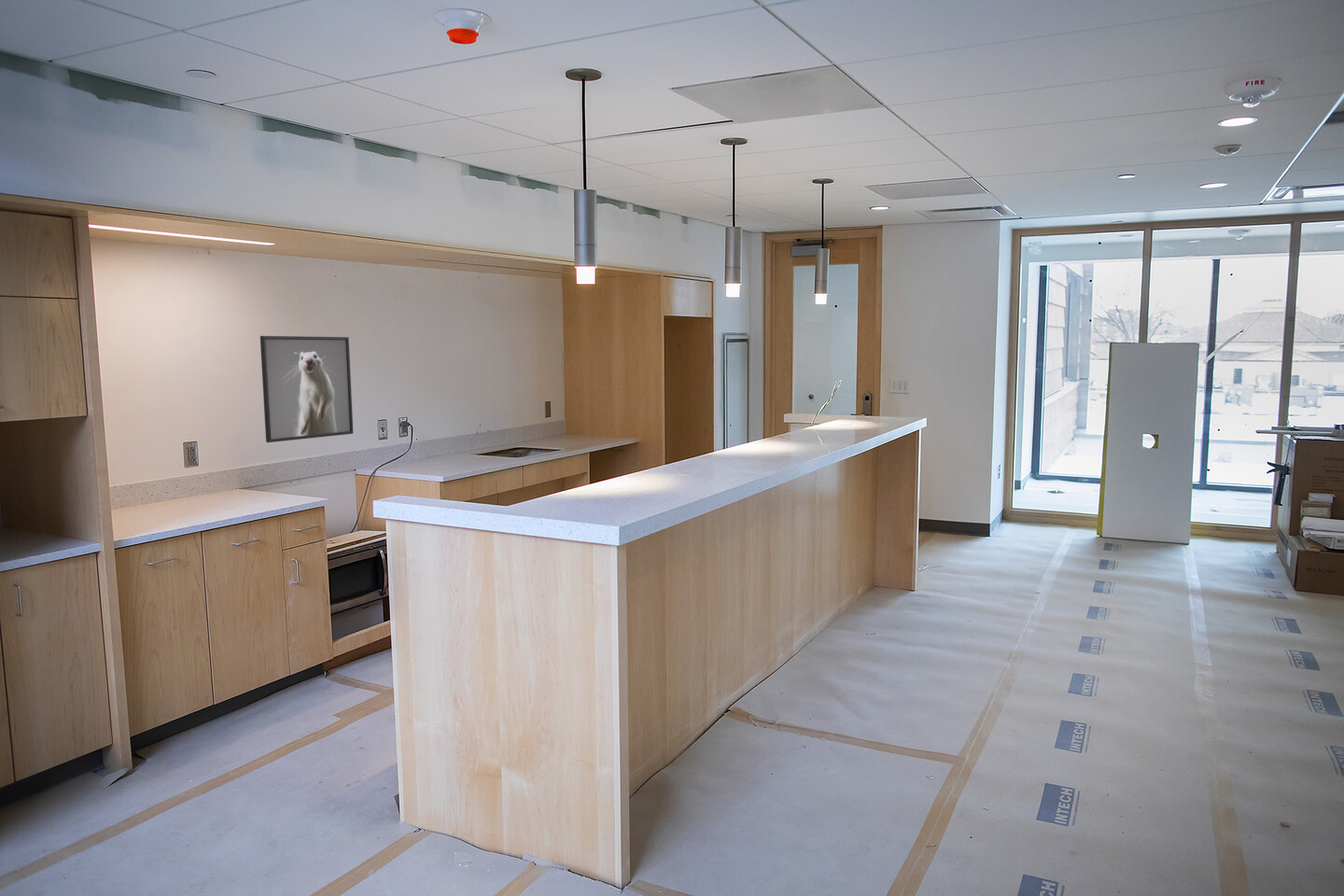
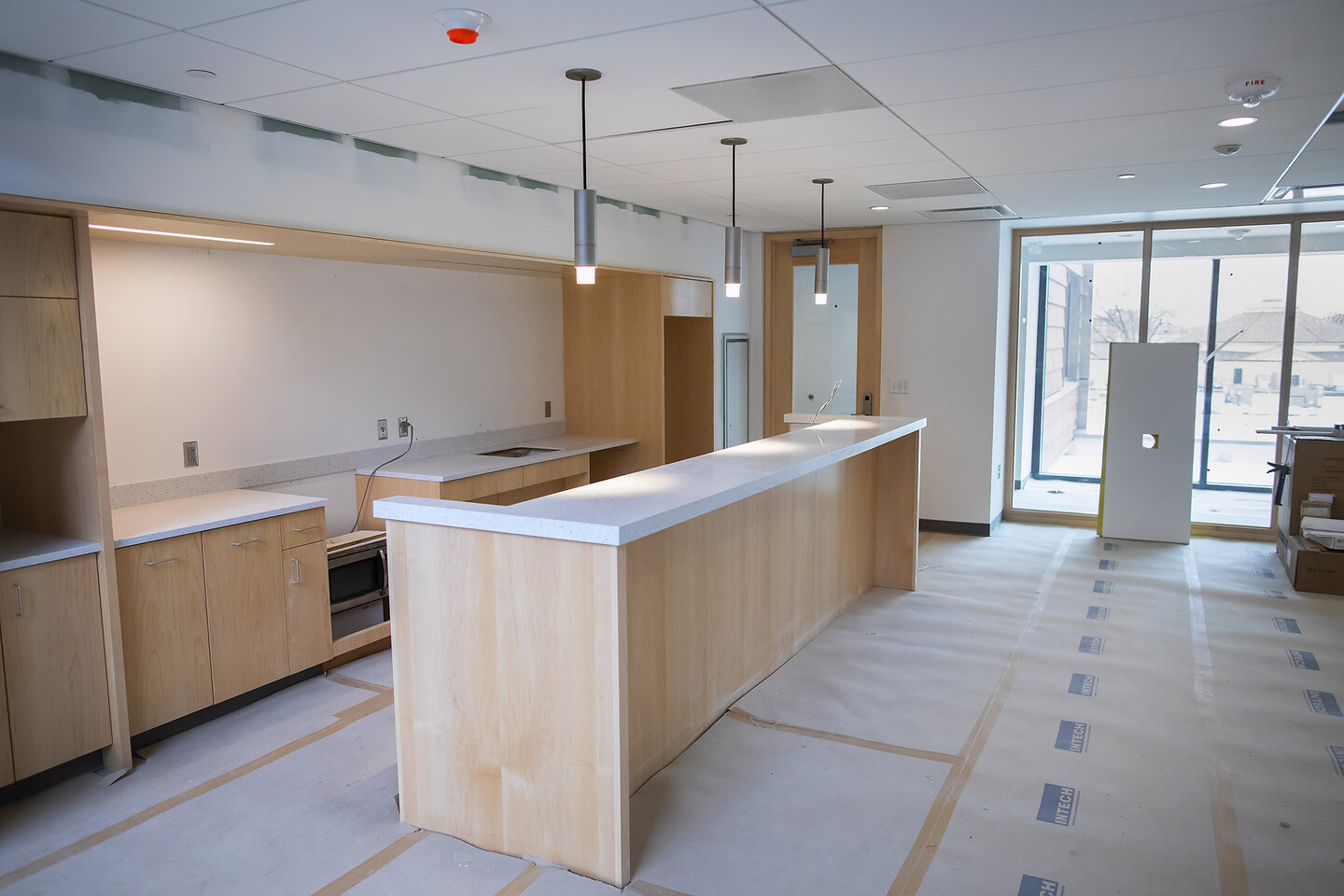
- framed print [259,335,354,443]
